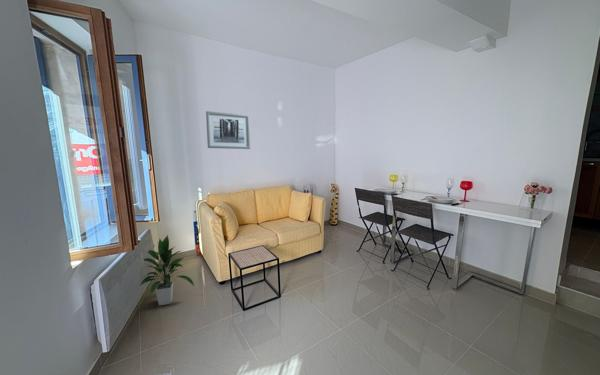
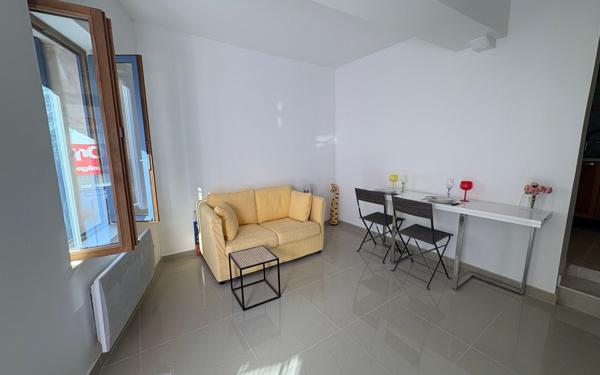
- wall art [205,110,251,150]
- indoor plant [139,234,196,306]
